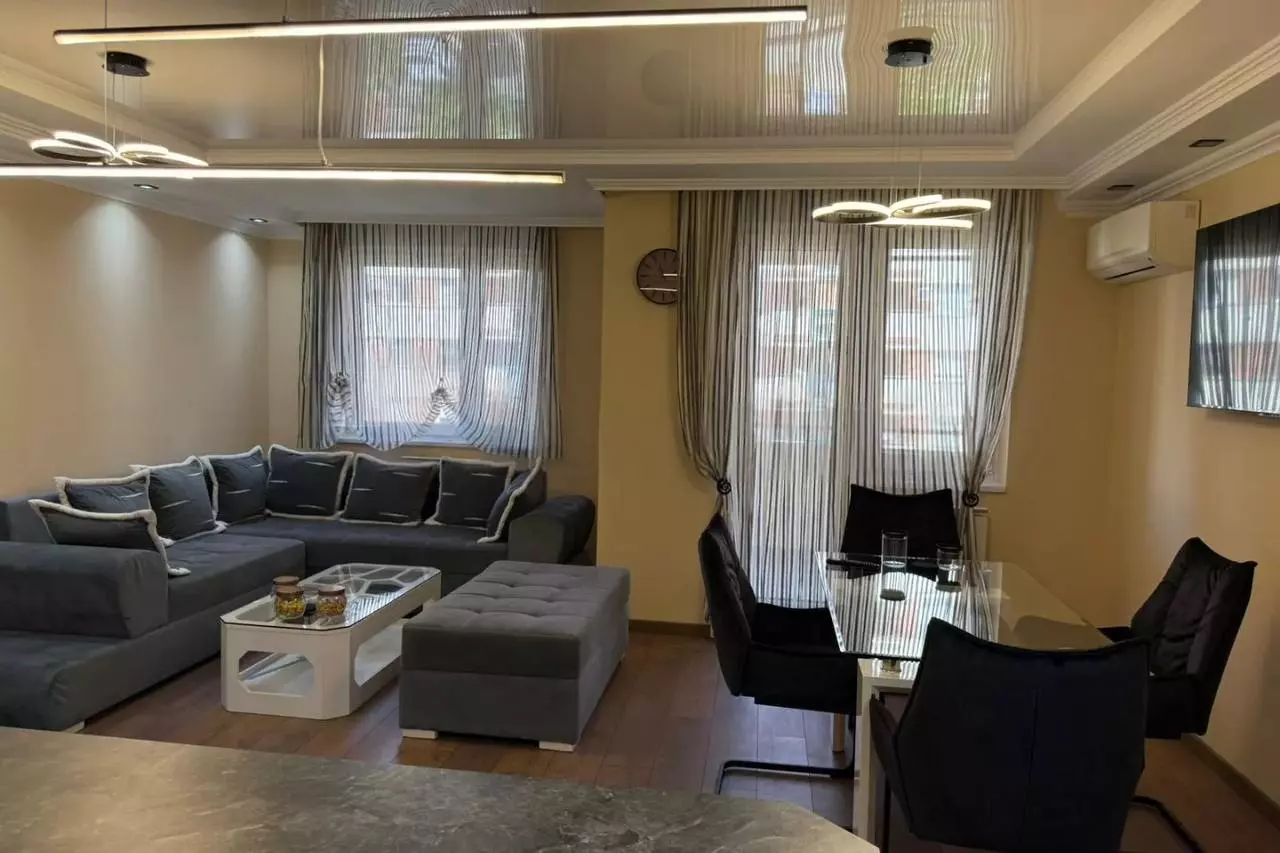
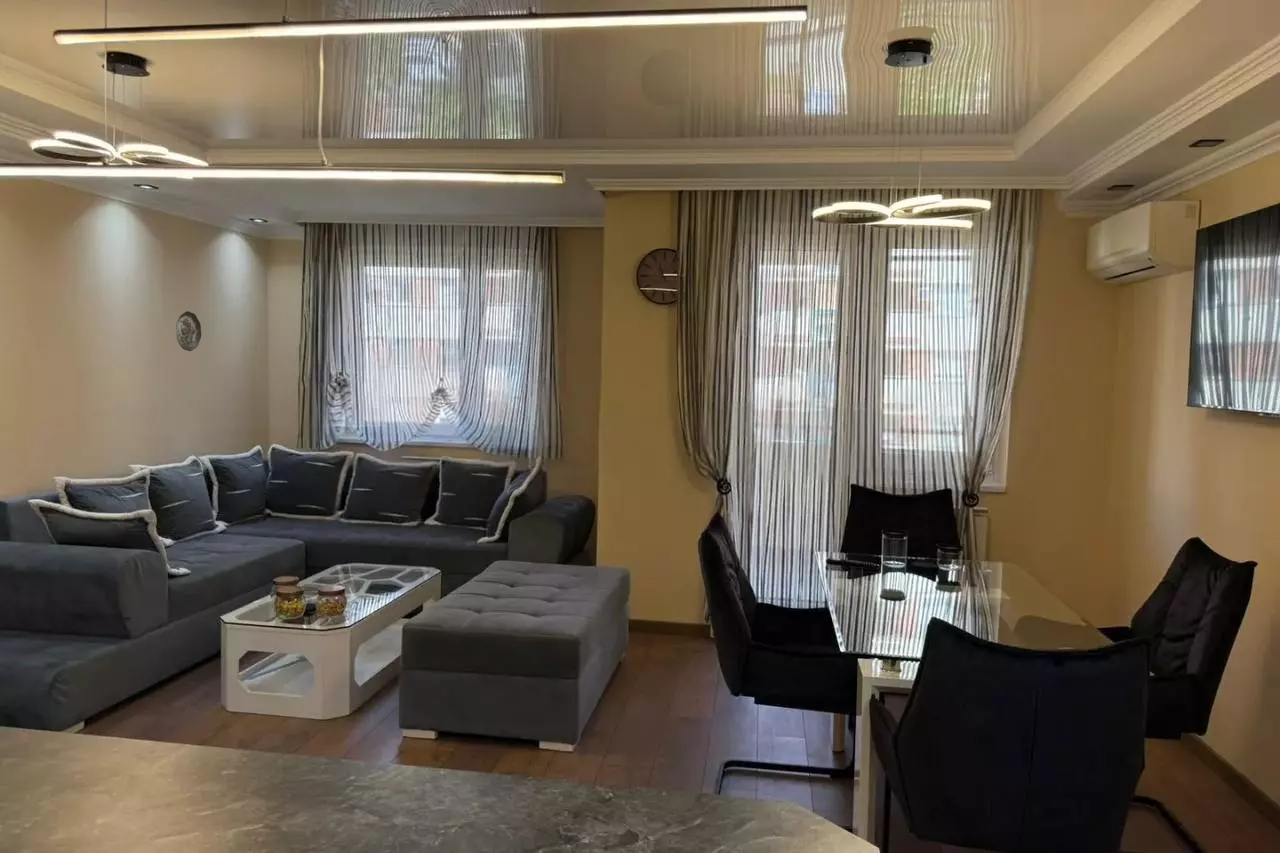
+ decorative plate [175,310,202,352]
